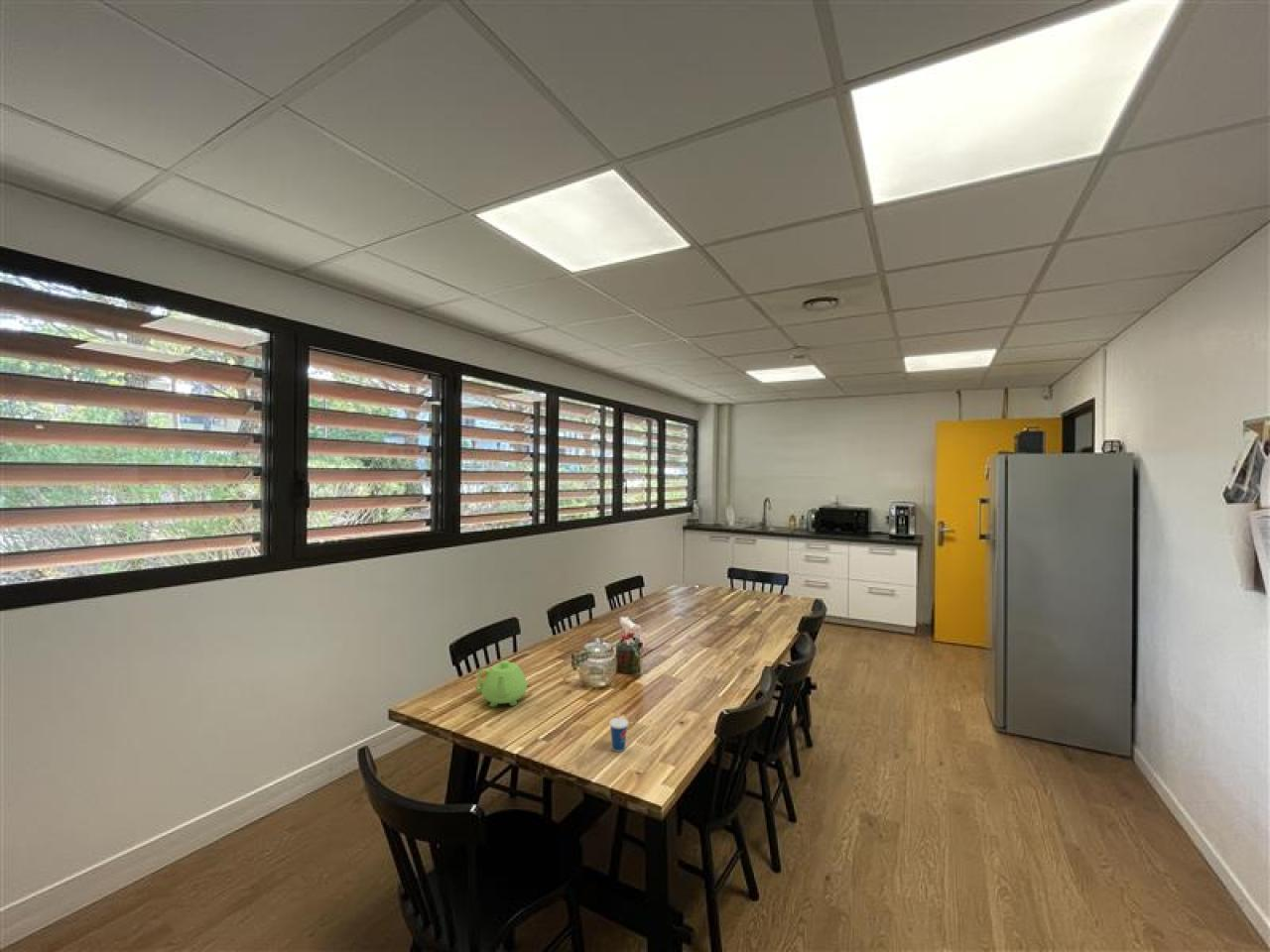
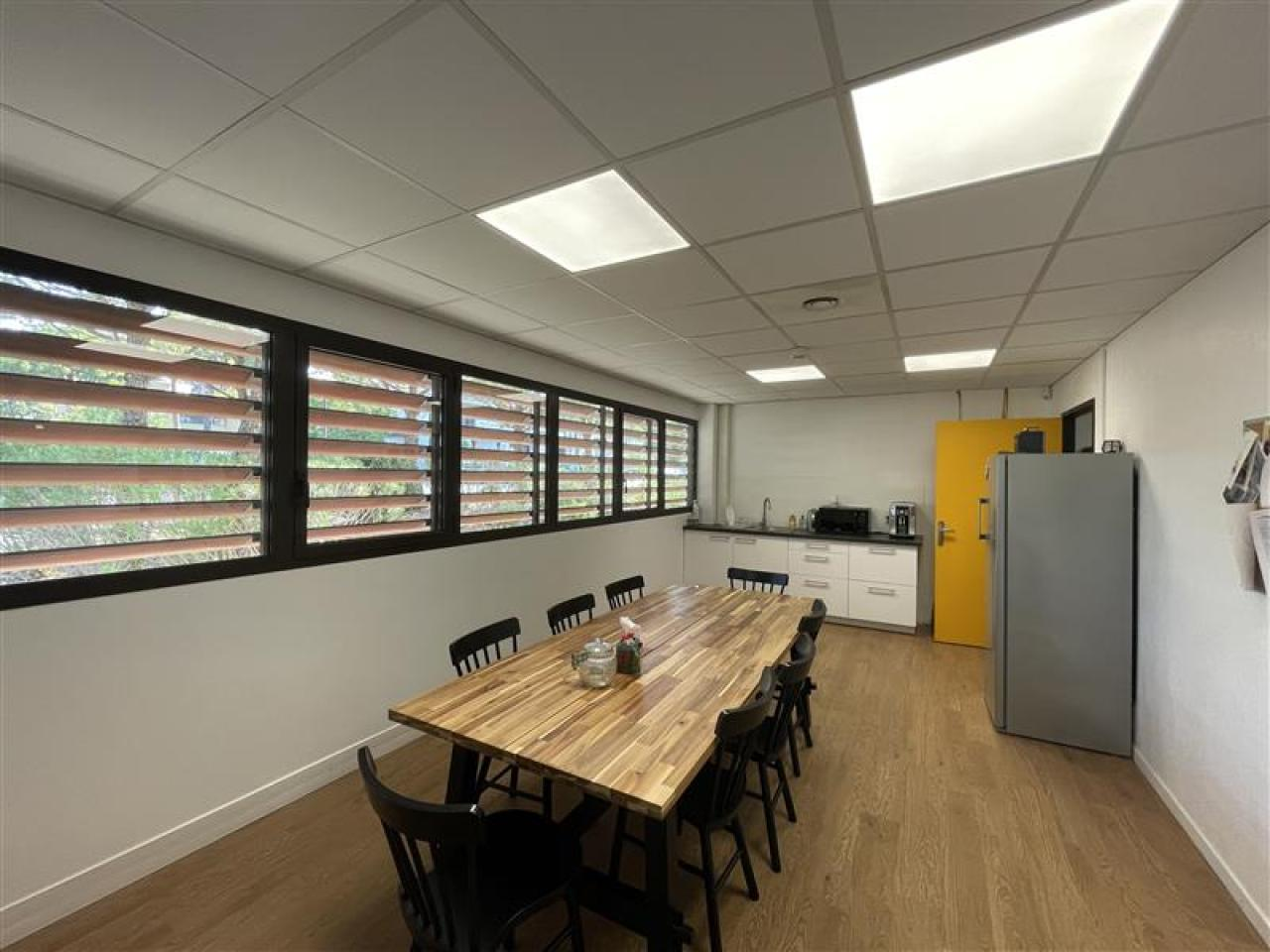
- teapot [474,659,528,708]
- cup [608,709,629,753]
